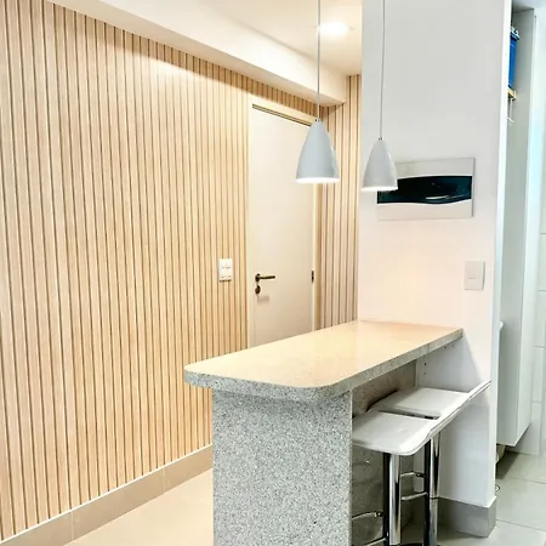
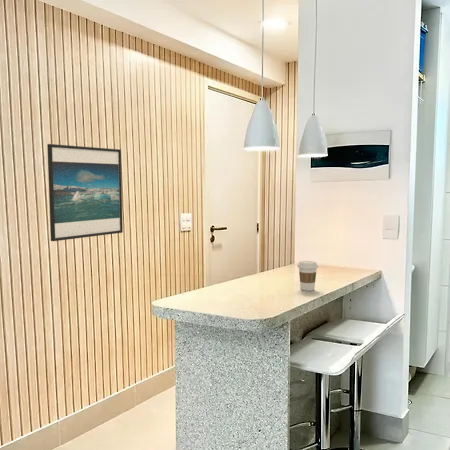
+ coffee cup [296,260,319,292]
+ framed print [46,143,124,242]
